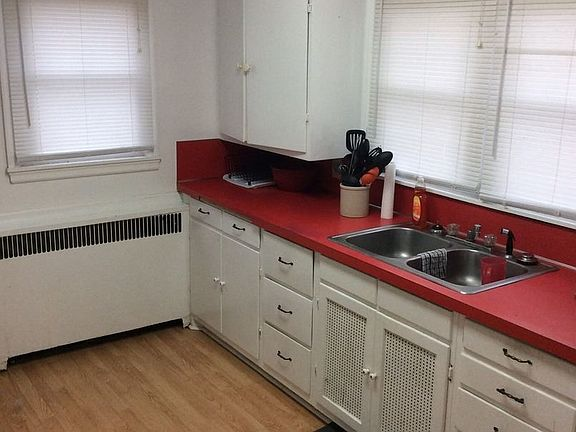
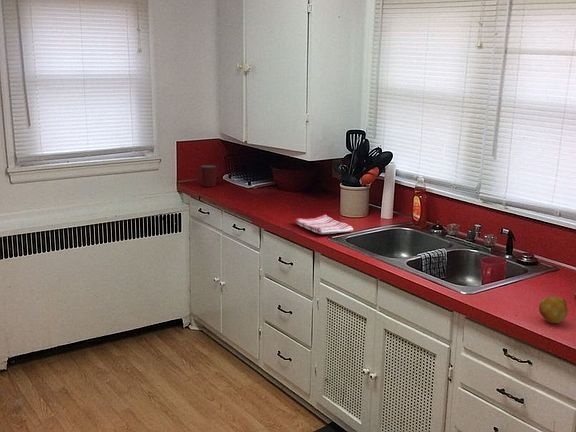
+ mug [196,164,218,188]
+ dish towel [295,214,354,235]
+ fruit [538,296,569,324]
